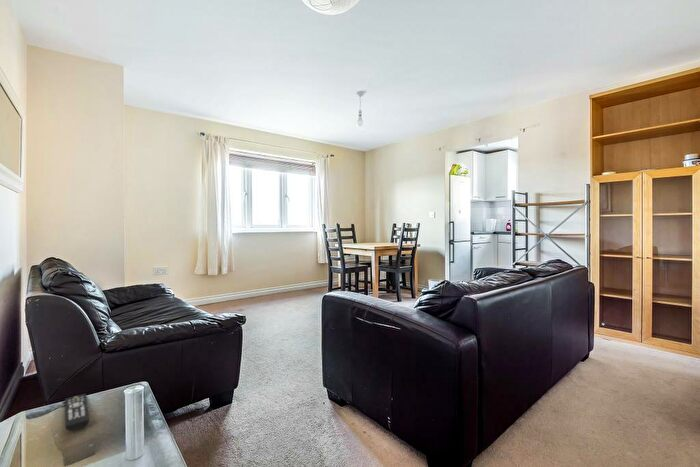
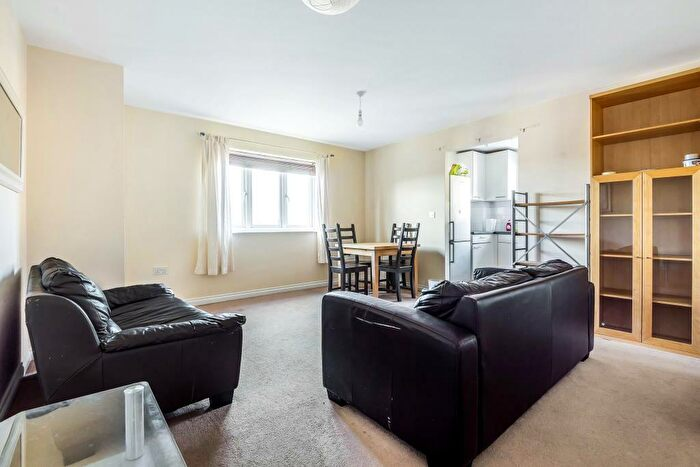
- remote control [64,393,90,432]
